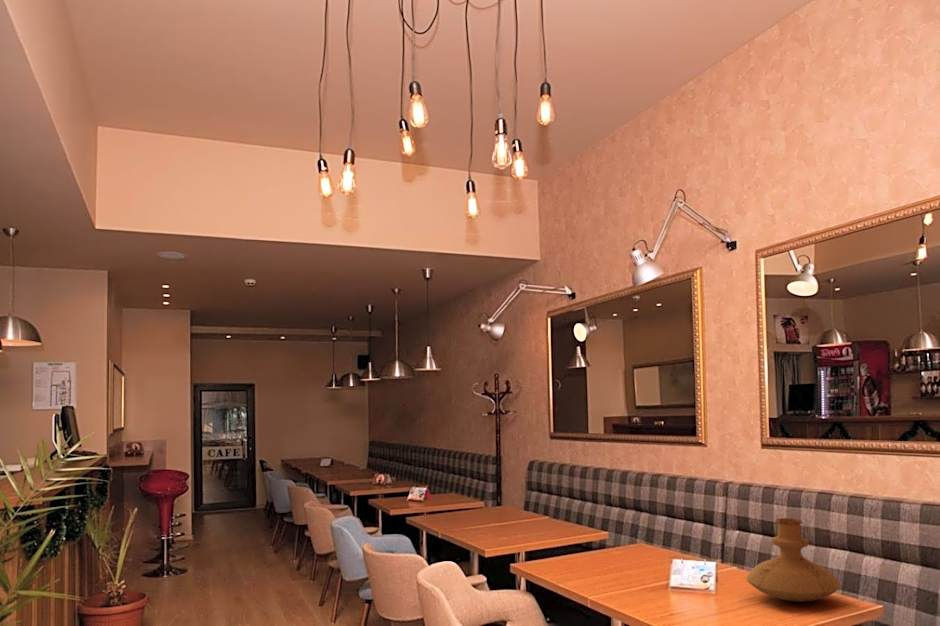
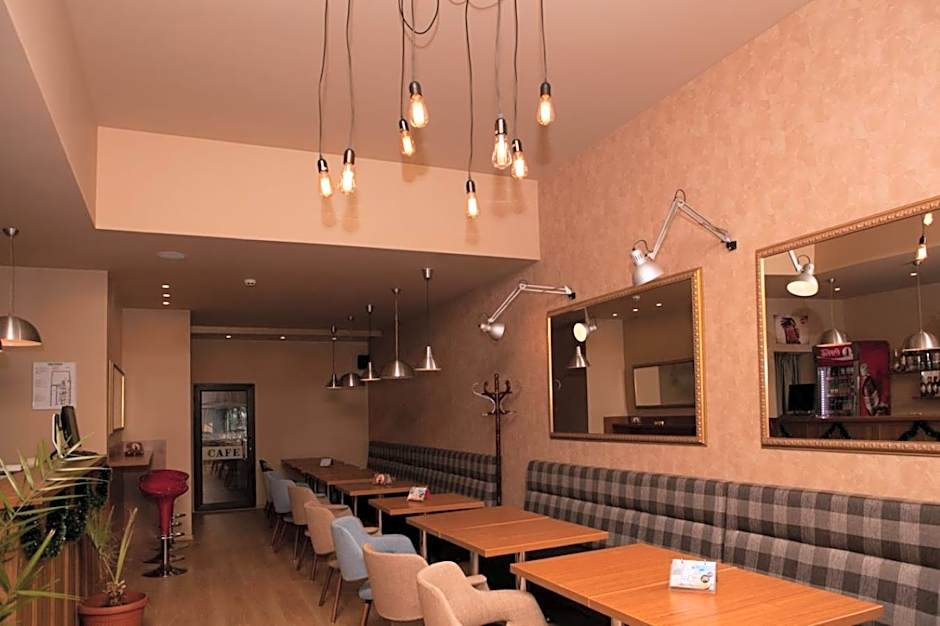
- vase [745,517,842,603]
